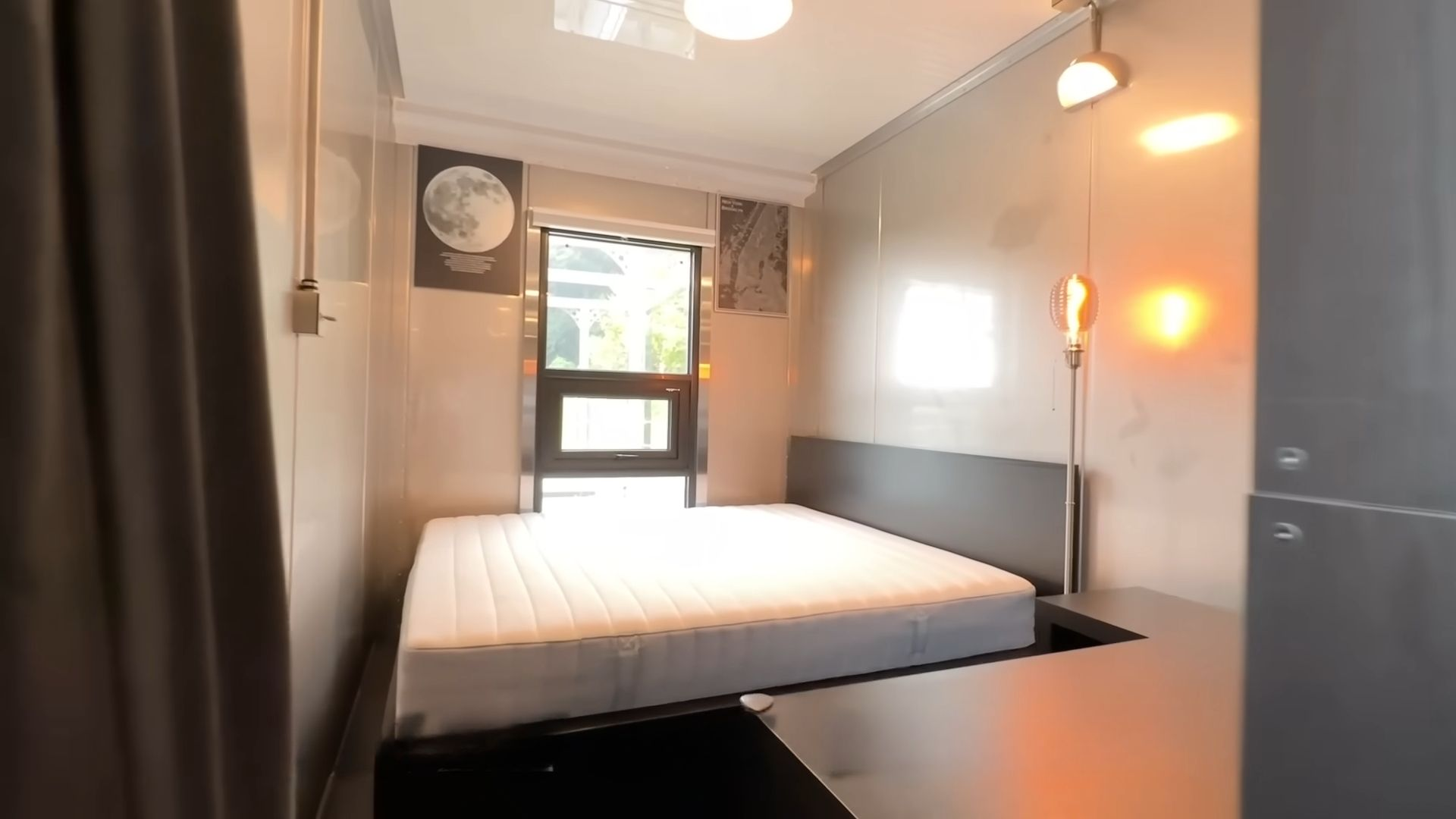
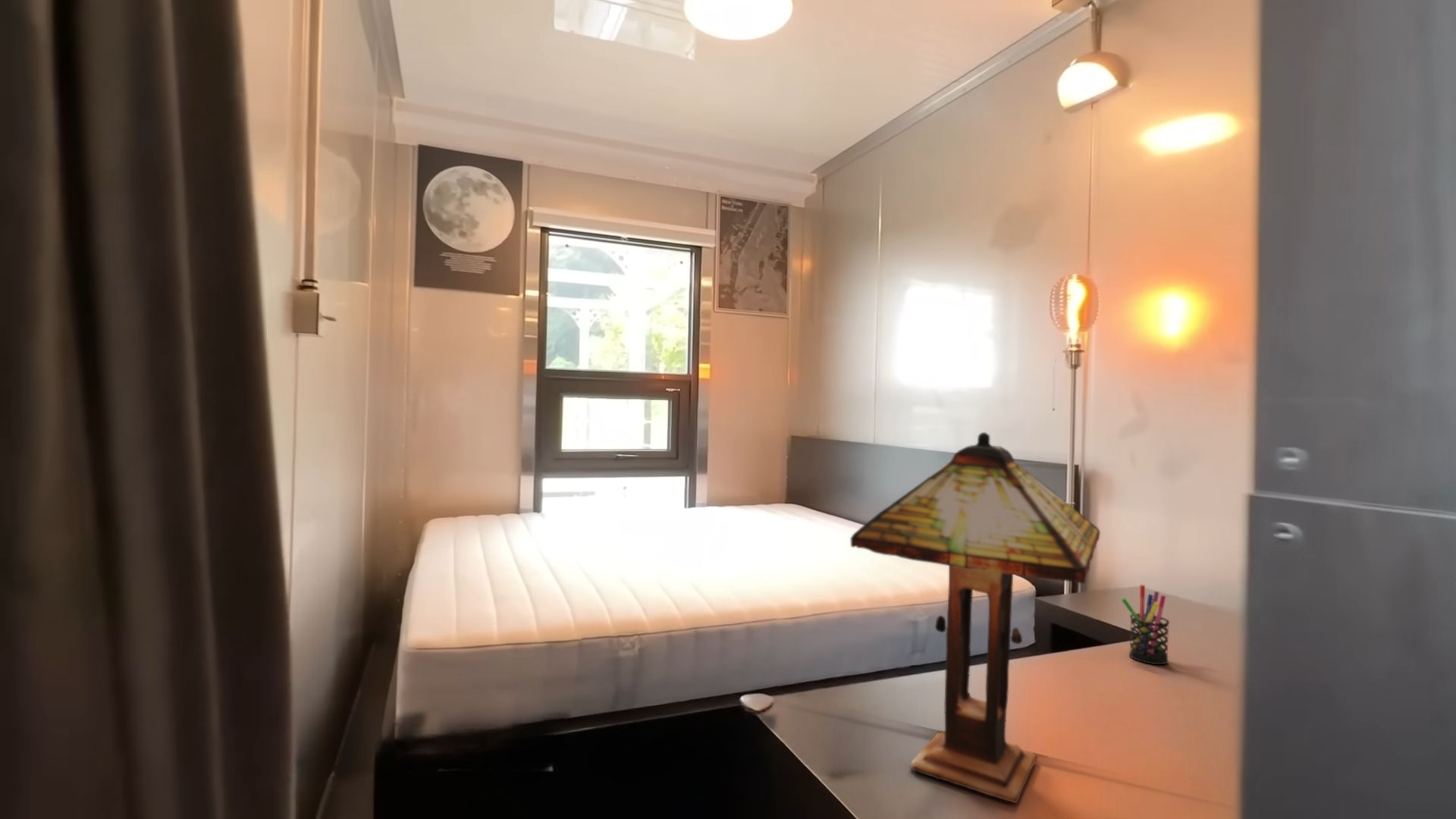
+ pen holder [1121,584,1170,665]
+ table lamp [849,431,1101,804]
